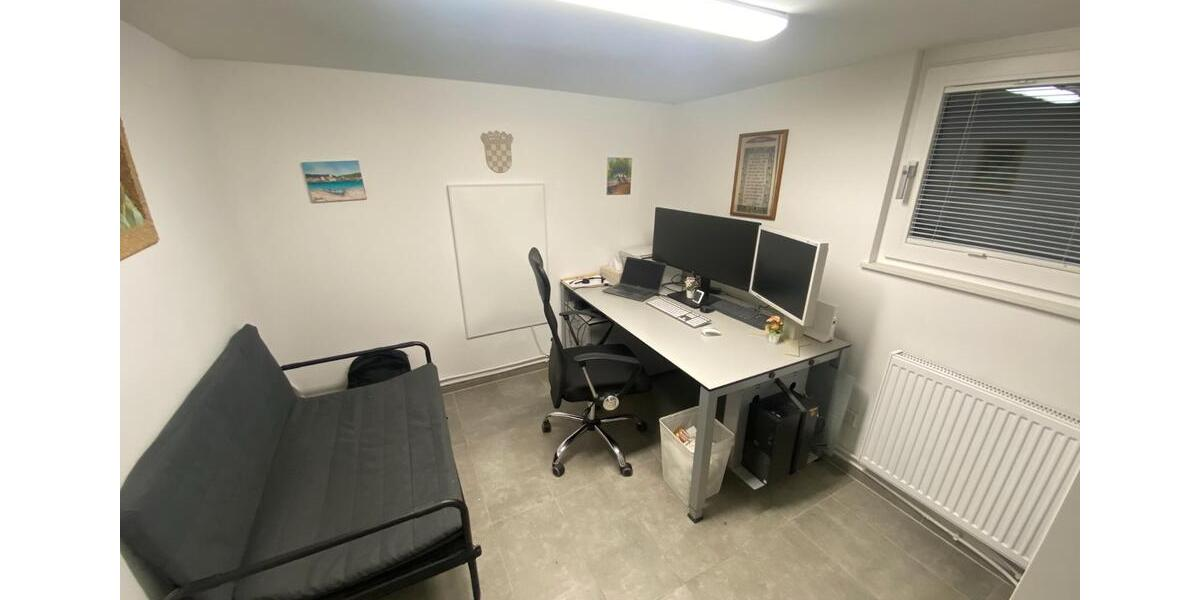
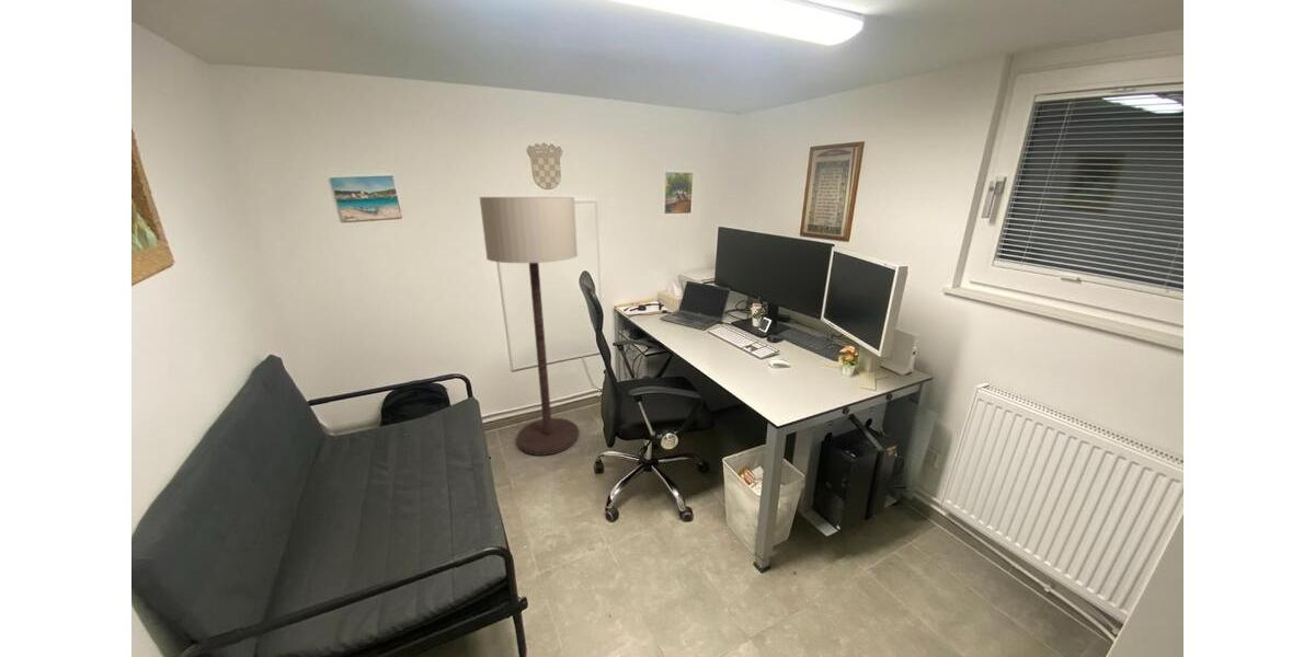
+ floor lamp [479,196,580,457]
